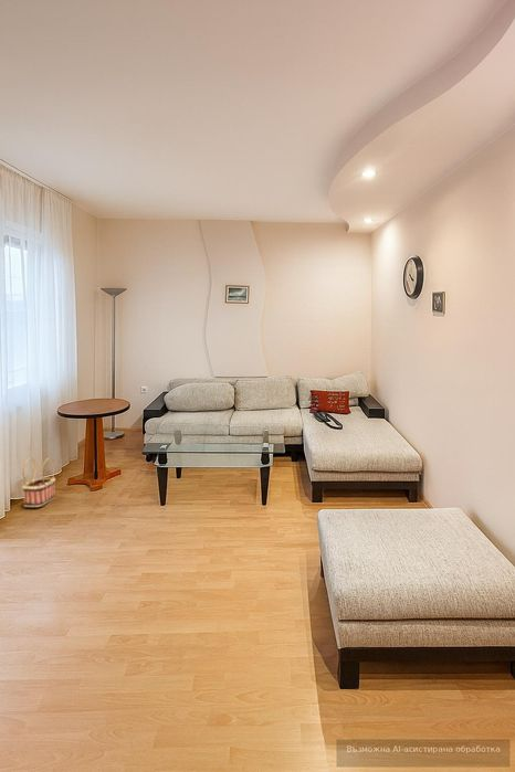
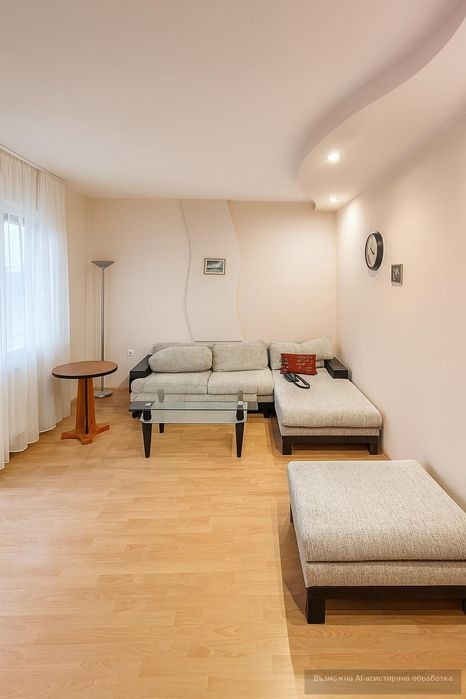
- basket [22,457,56,508]
